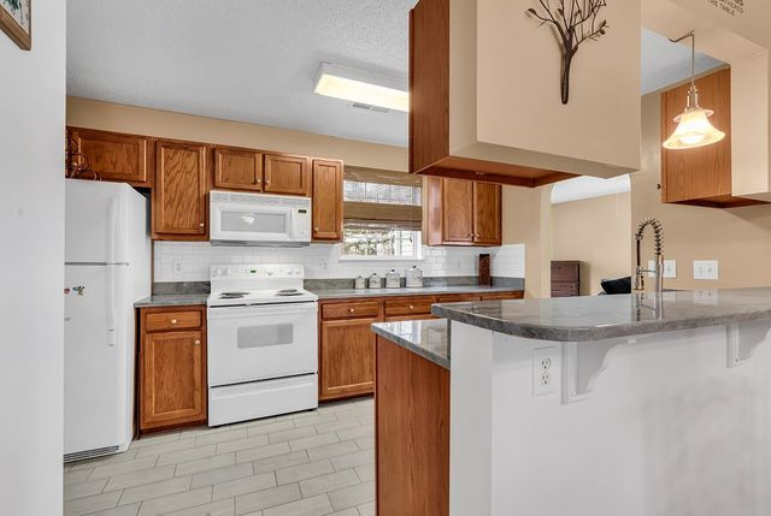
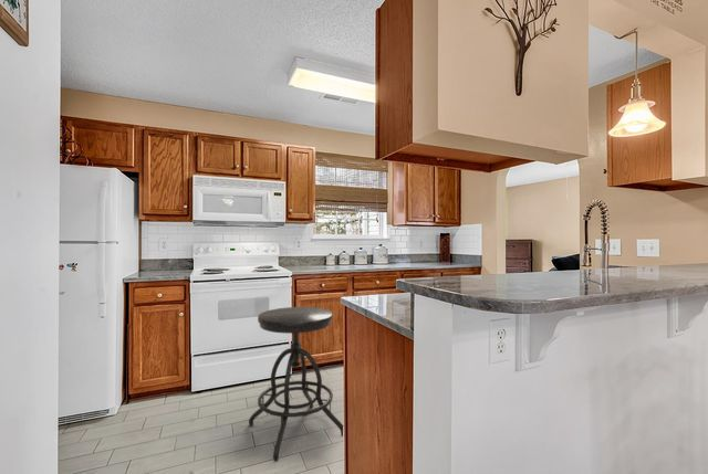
+ stool [248,306,344,463]
